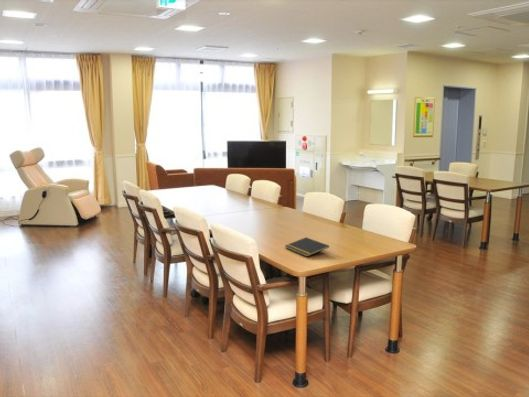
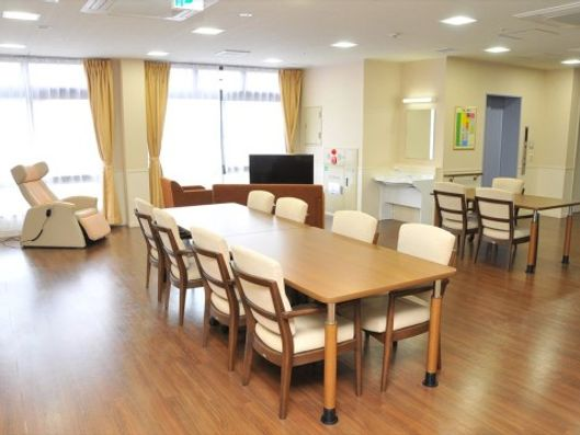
- notepad [284,236,330,257]
